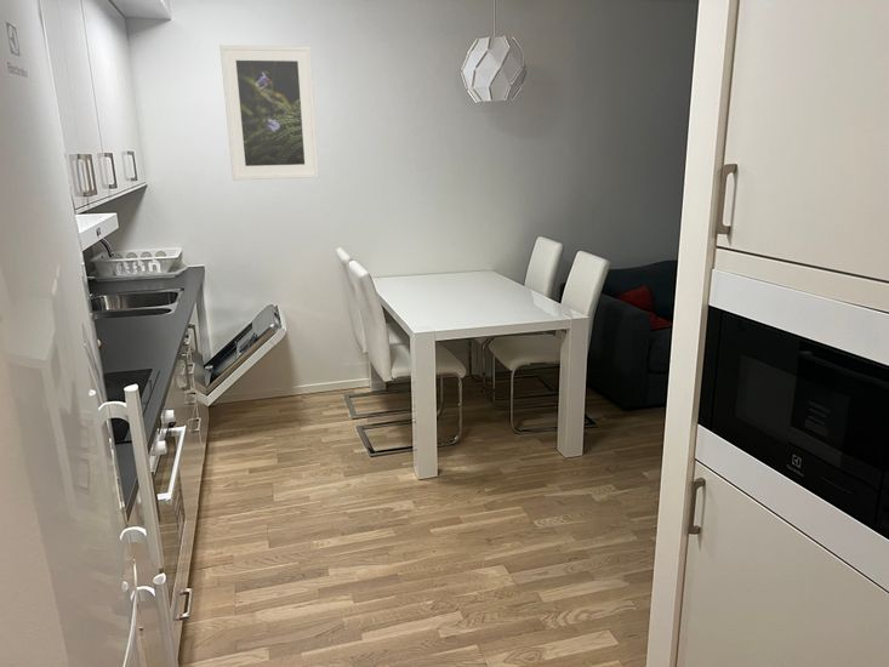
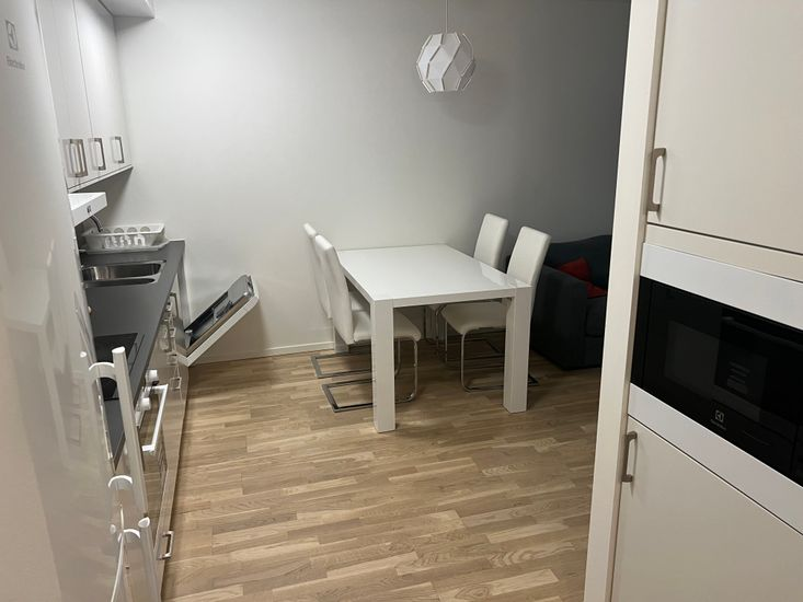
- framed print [218,44,320,181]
